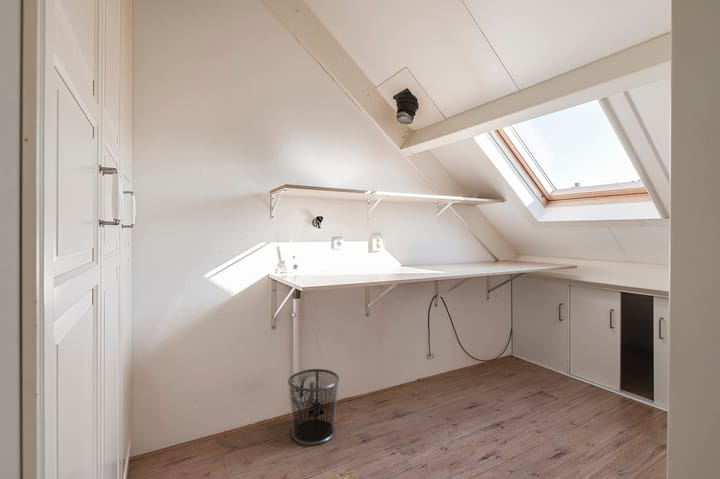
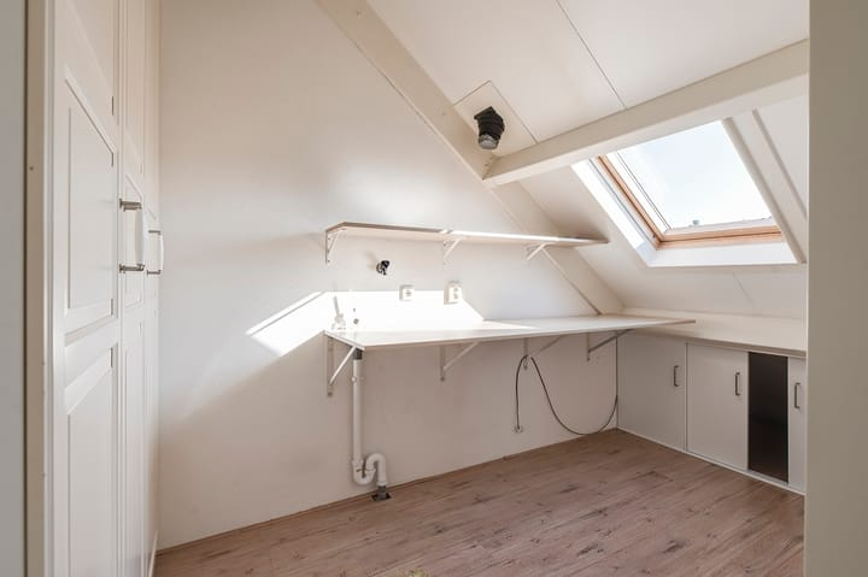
- waste bin [287,368,340,446]
